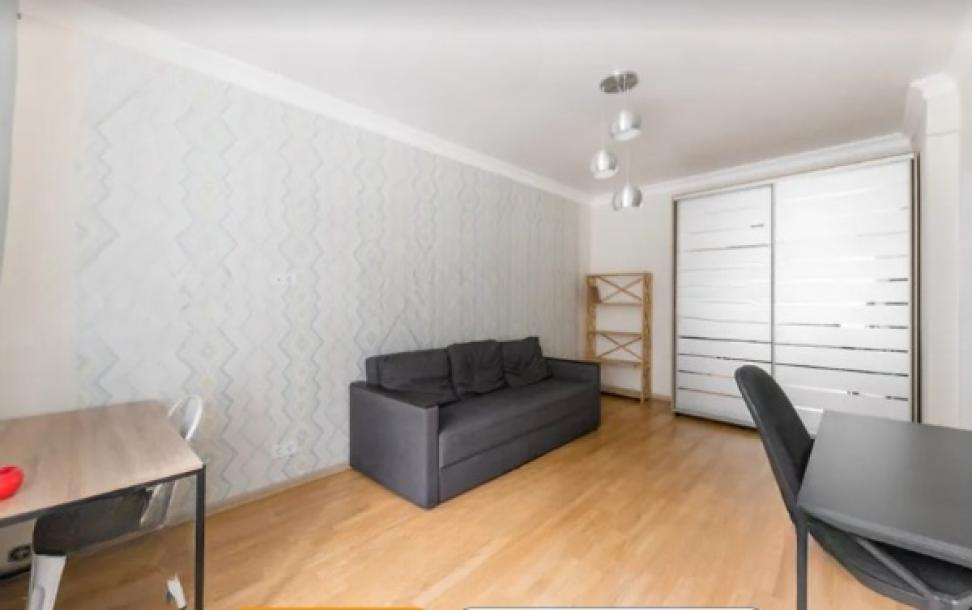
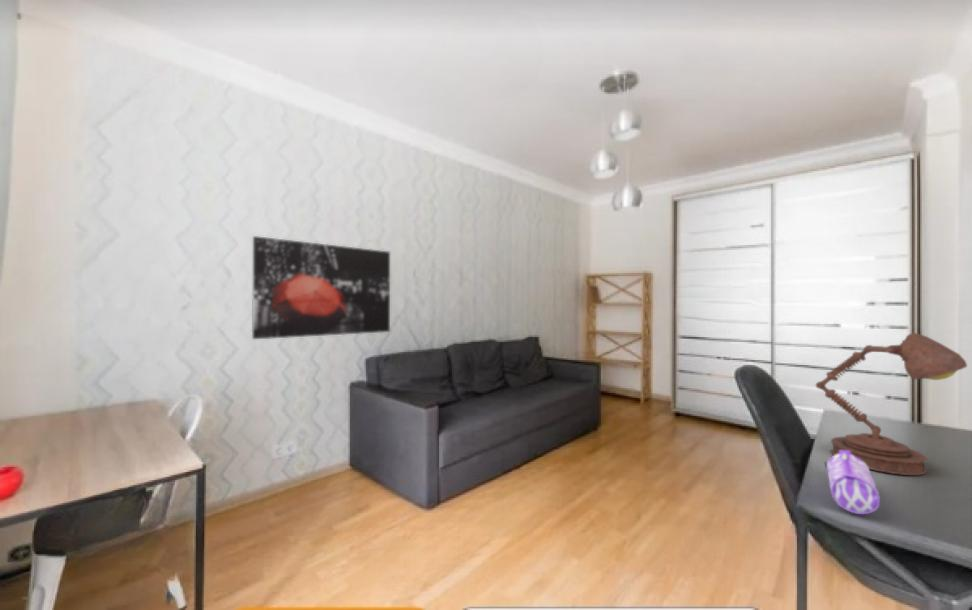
+ desk lamp [815,332,968,476]
+ wall art [251,235,391,340]
+ pencil case [823,450,881,515]
